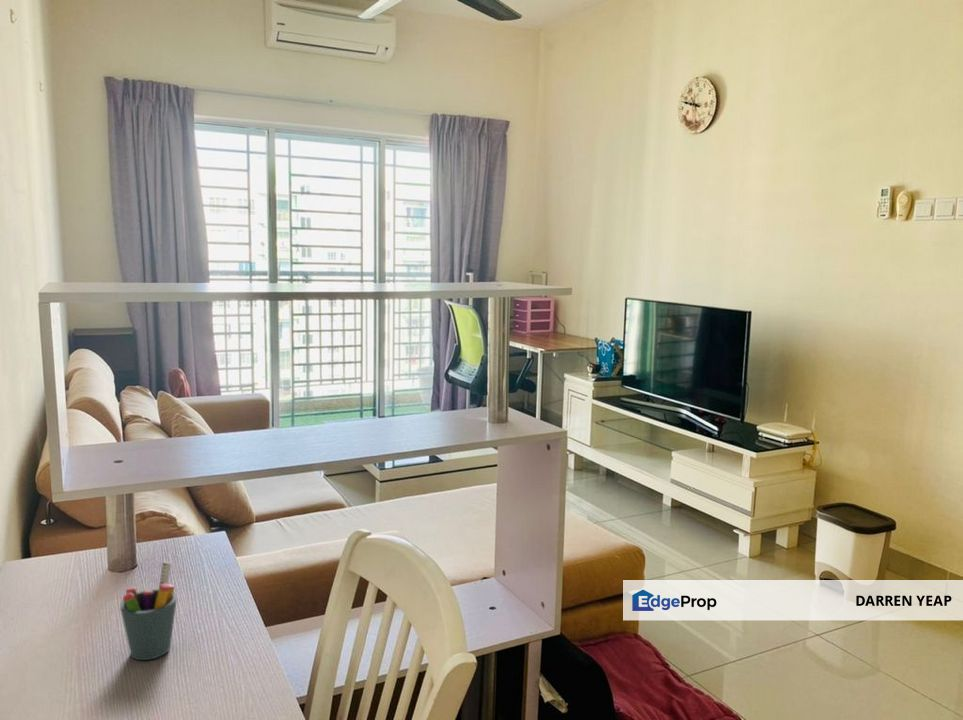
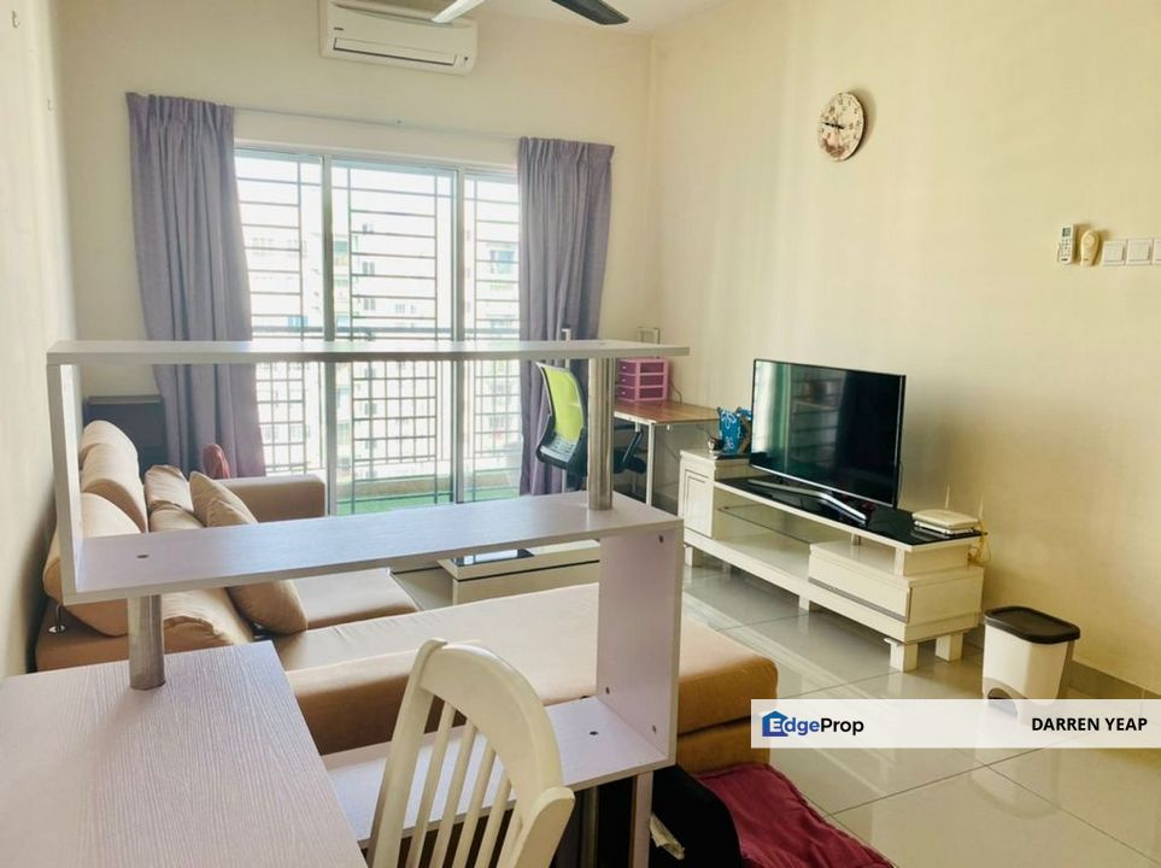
- pen holder [119,561,178,661]
